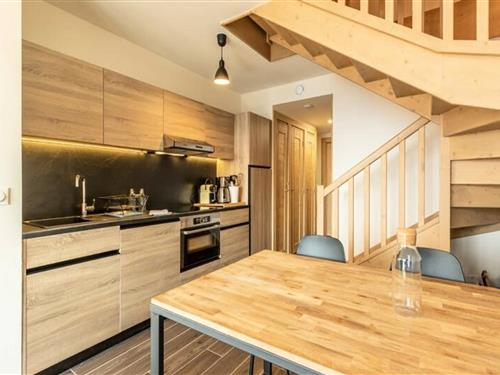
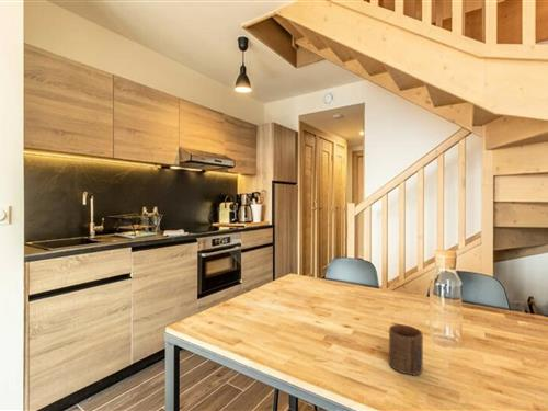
+ cup [388,323,424,377]
